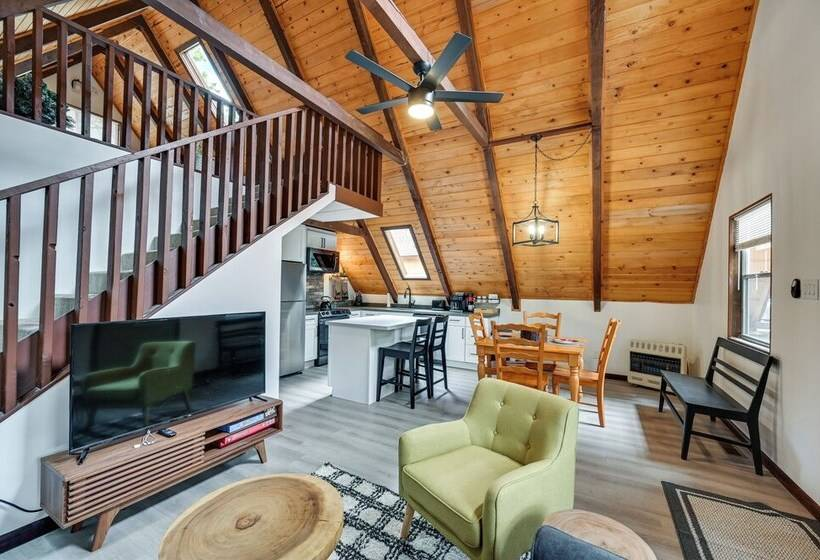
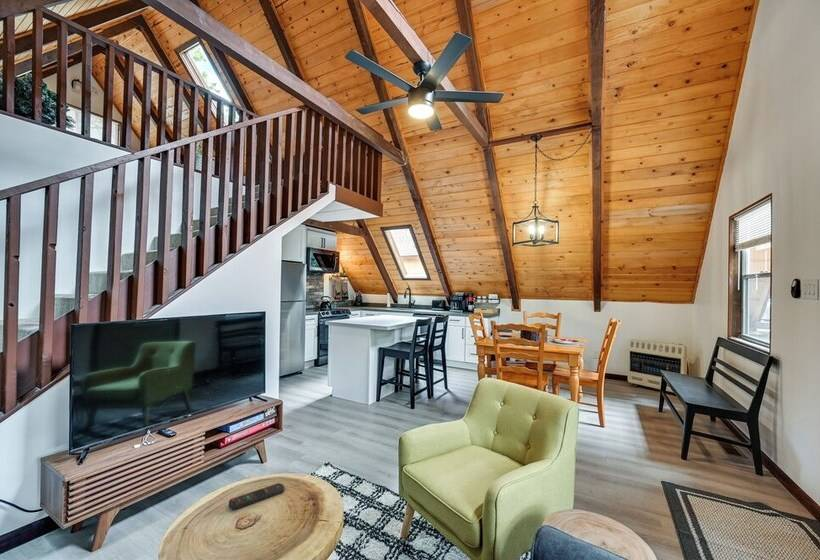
+ remote control [228,482,285,511]
